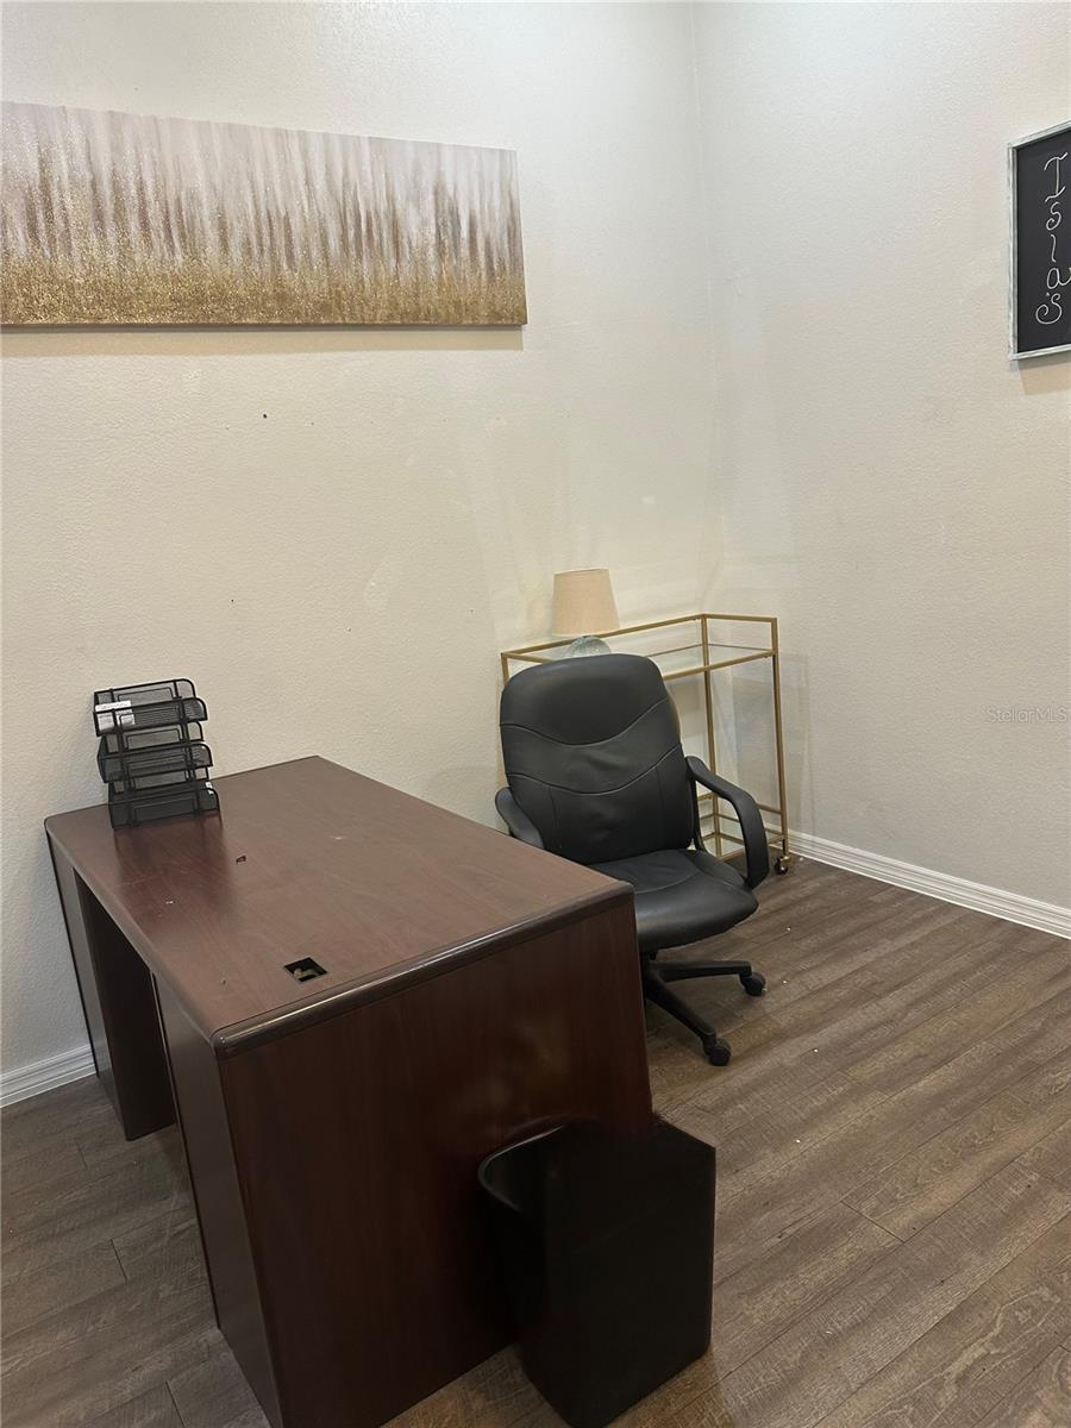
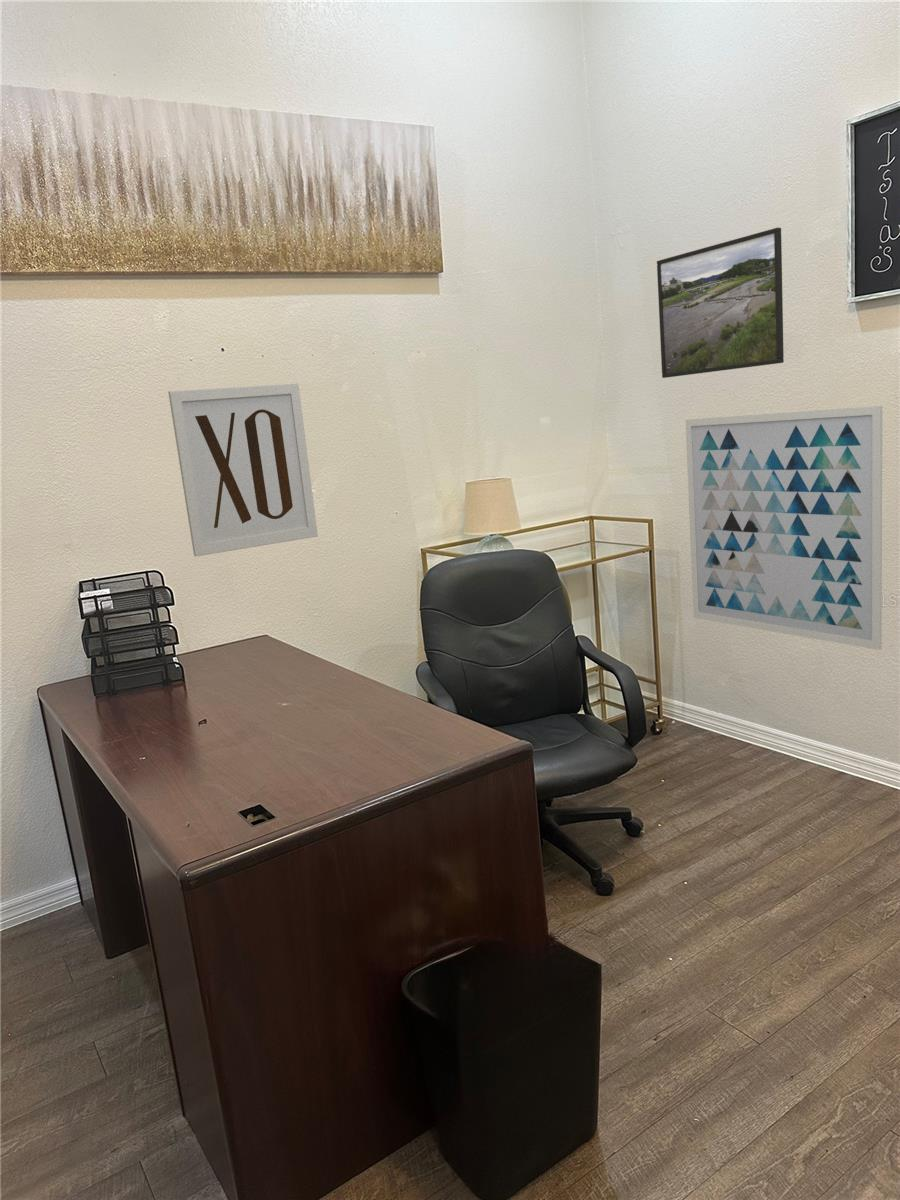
+ wall art [167,382,319,557]
+ wall art [684,405,883,651]
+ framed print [656,227,785,379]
